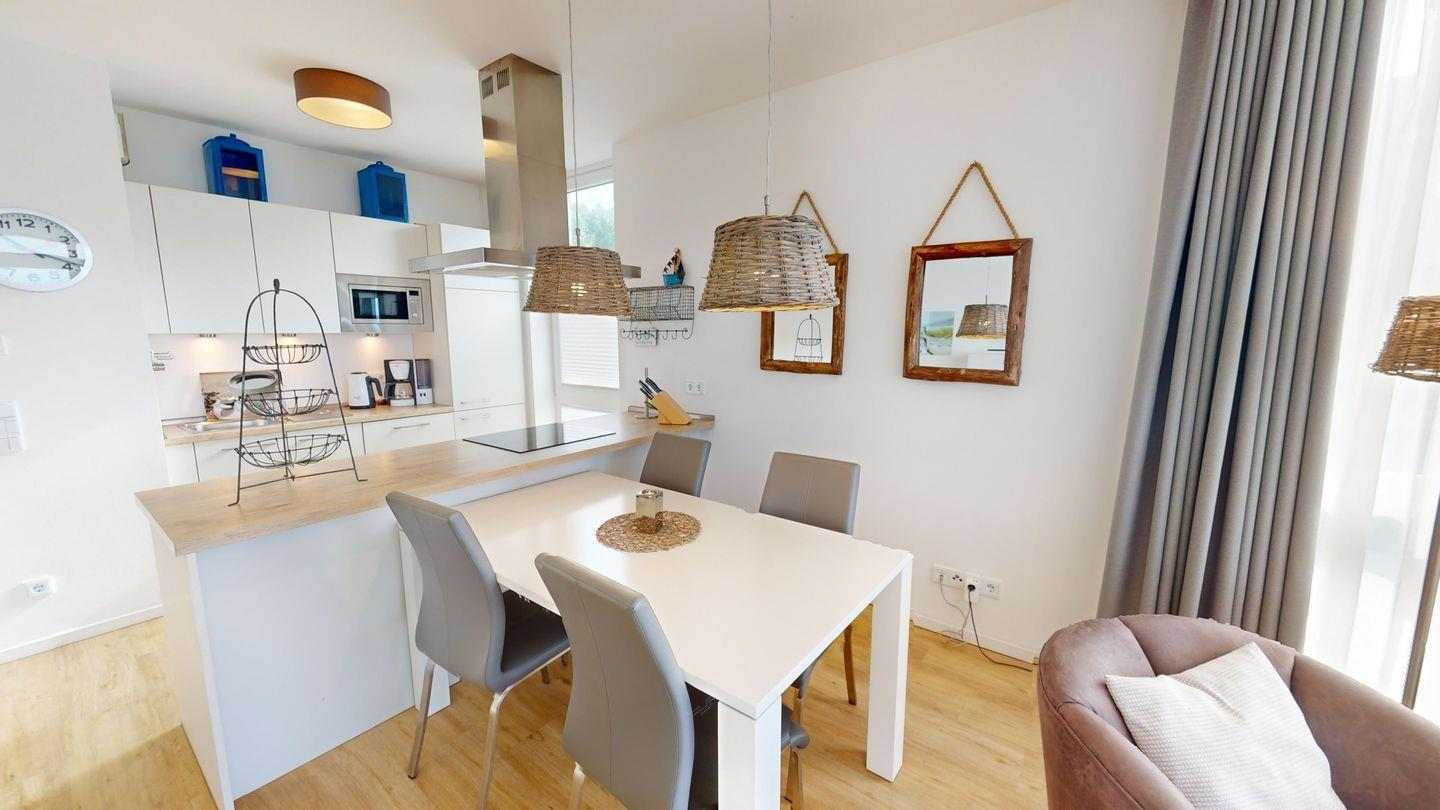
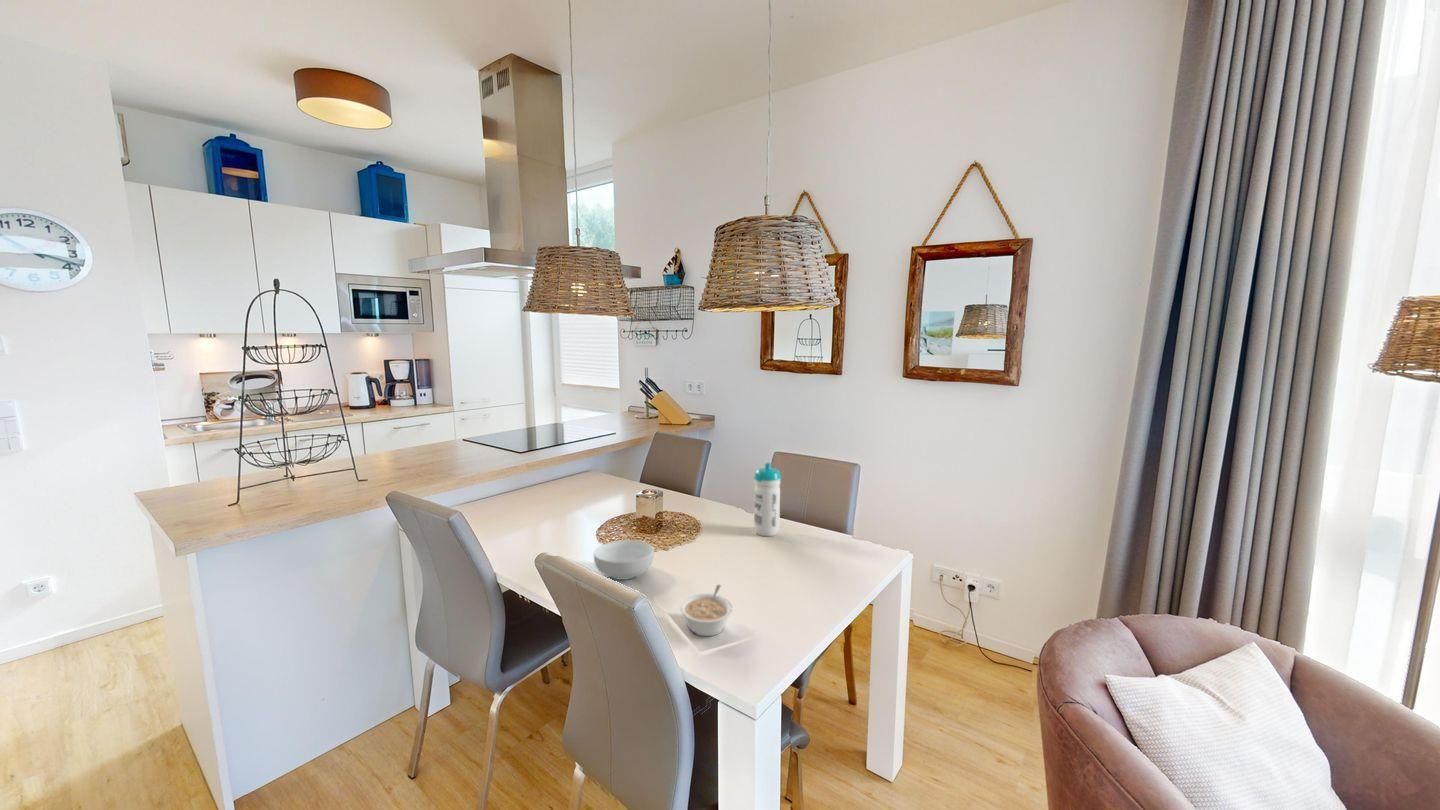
+ cereal bowl [593,539,655,581]
+ legume [679,584,733,637]
+ water bottle [753,462,782,537]
